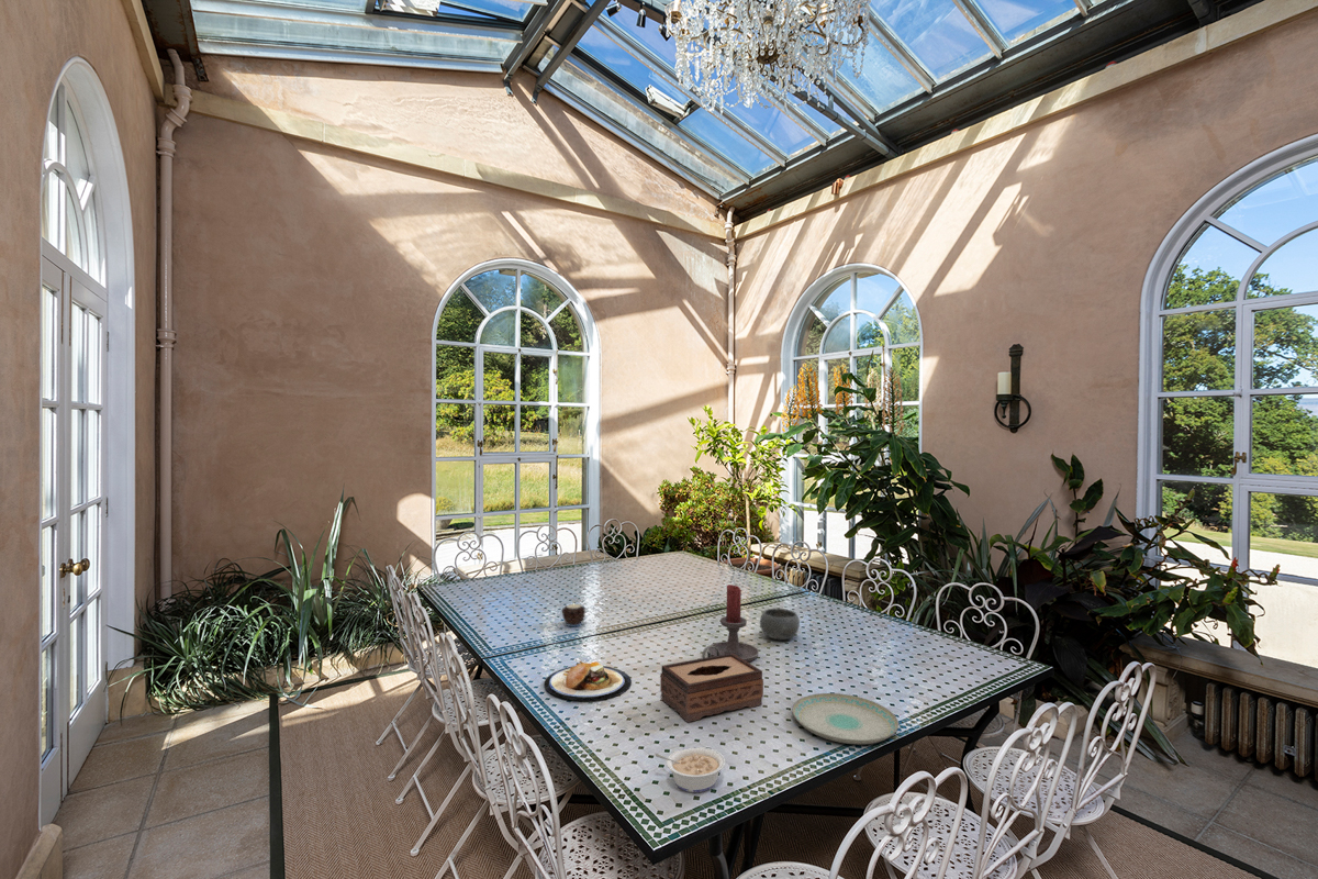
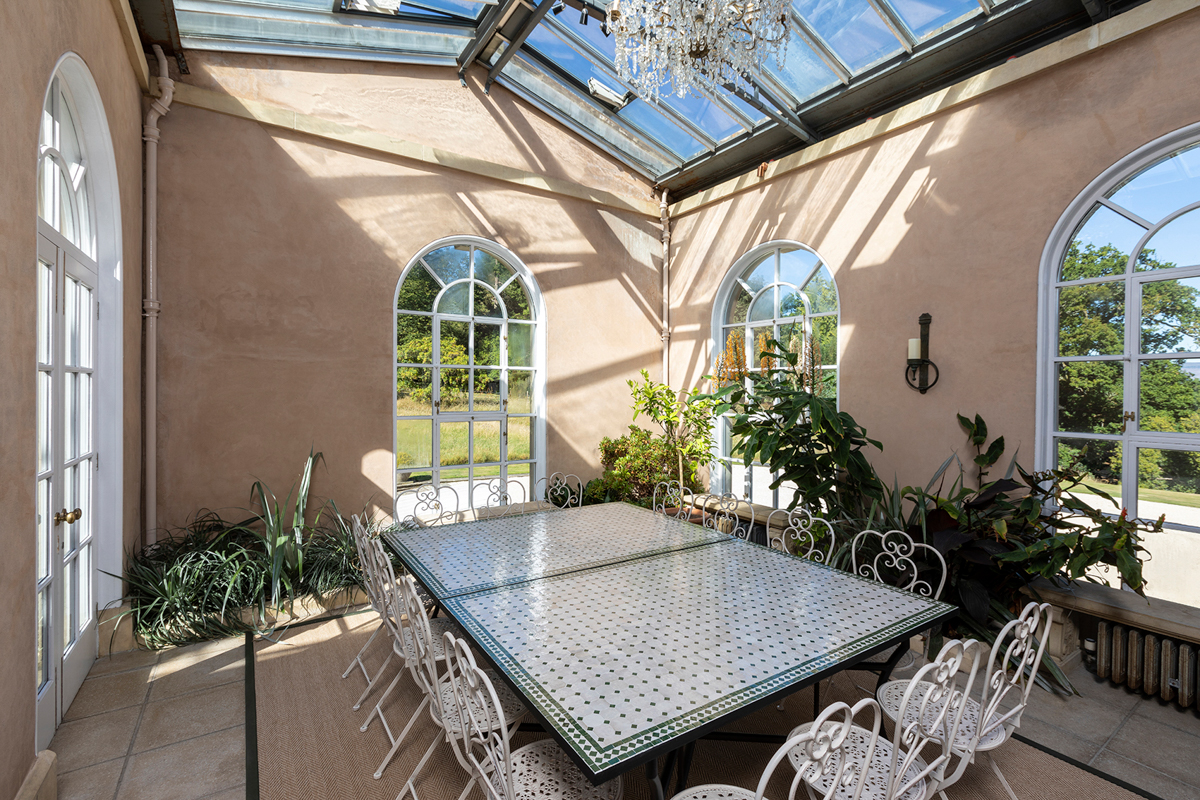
- candle holder [701,583,760,663]
- plate [543,660,633,702]
- candle [560,601,588,627]
- tissue box [659,653,764,723]
- legume [655,746,726,793]
- bowl [759,608,801,641]
- plate [791,692,900,745]
